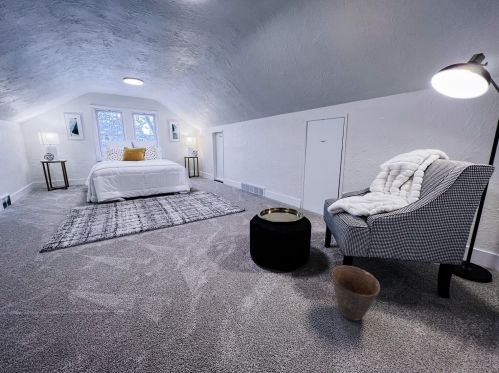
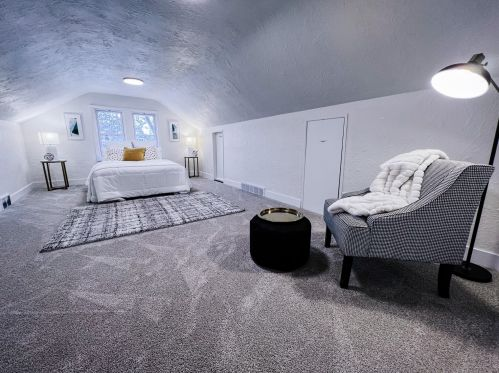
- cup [331,265,381,322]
